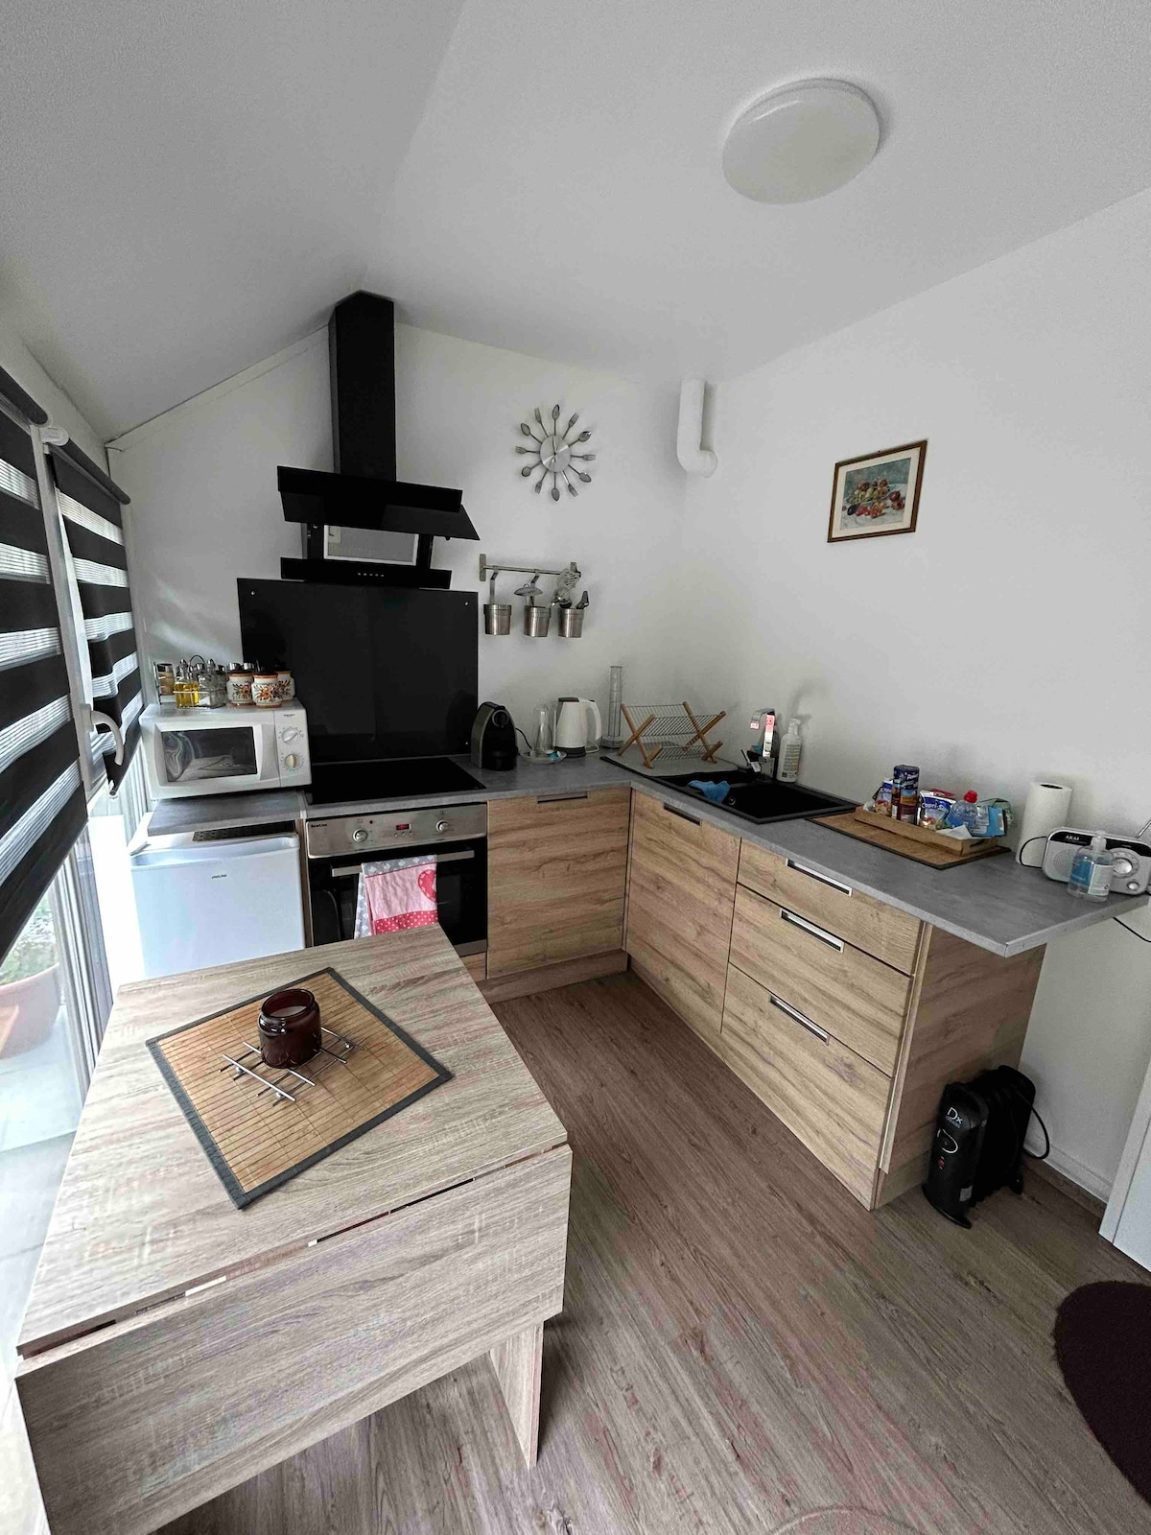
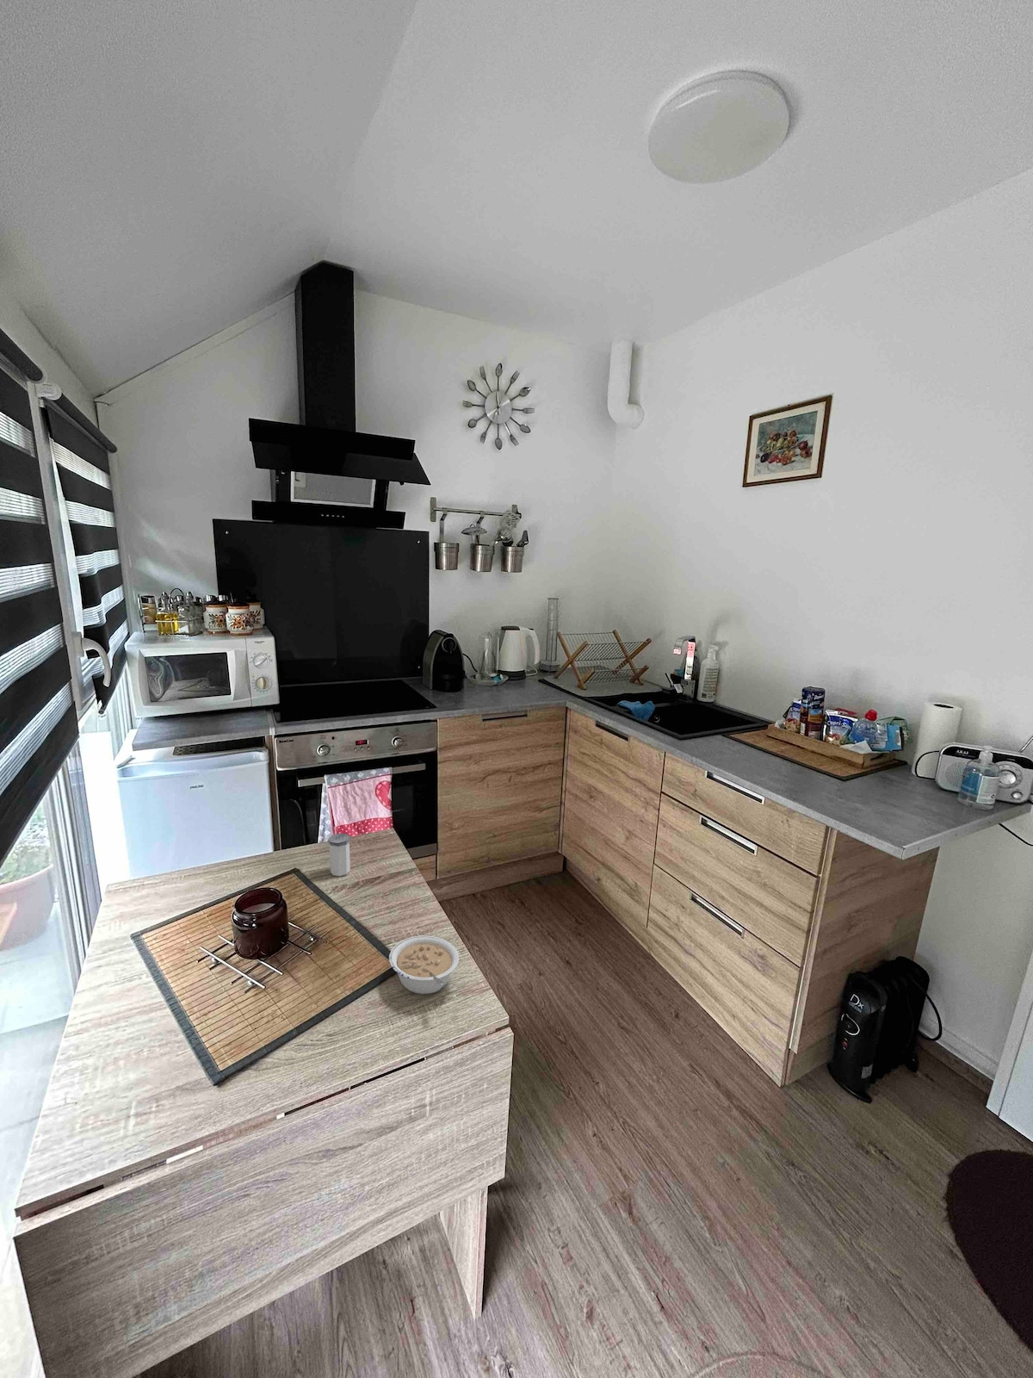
+ salt shaker [327,832,352,877]
+ legume [388,934,460,995]
